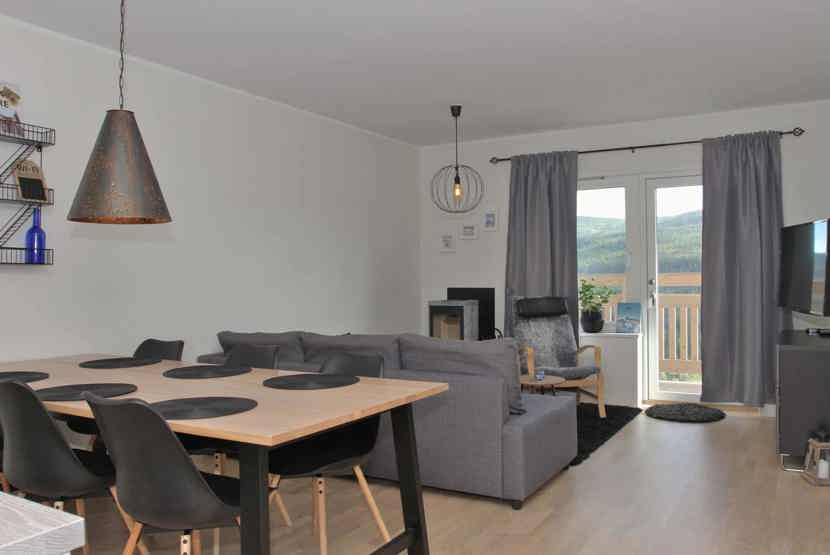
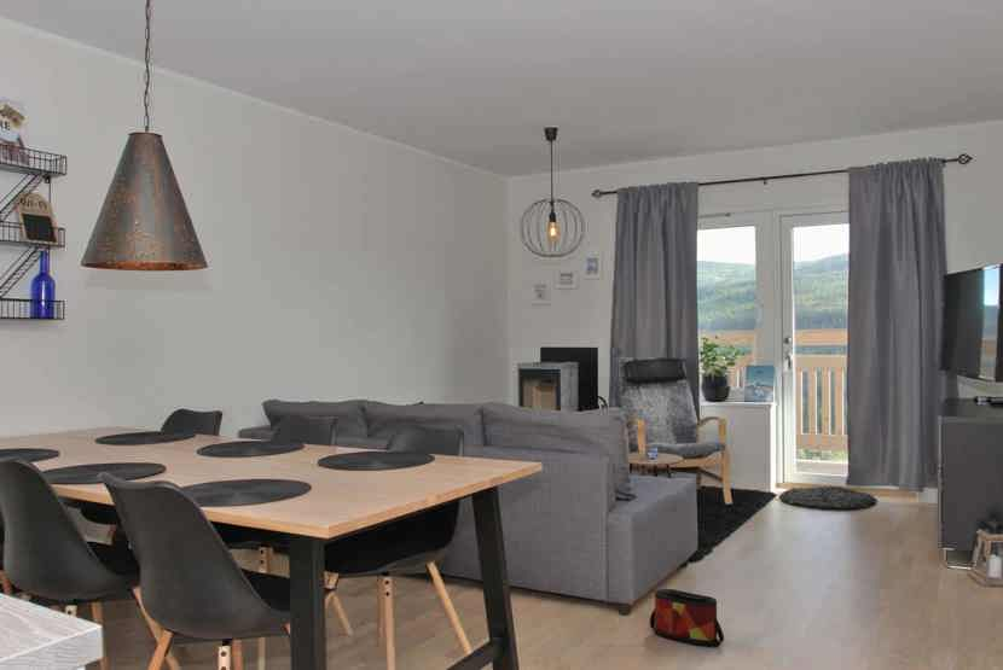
+ bag [649,588,725,648]
